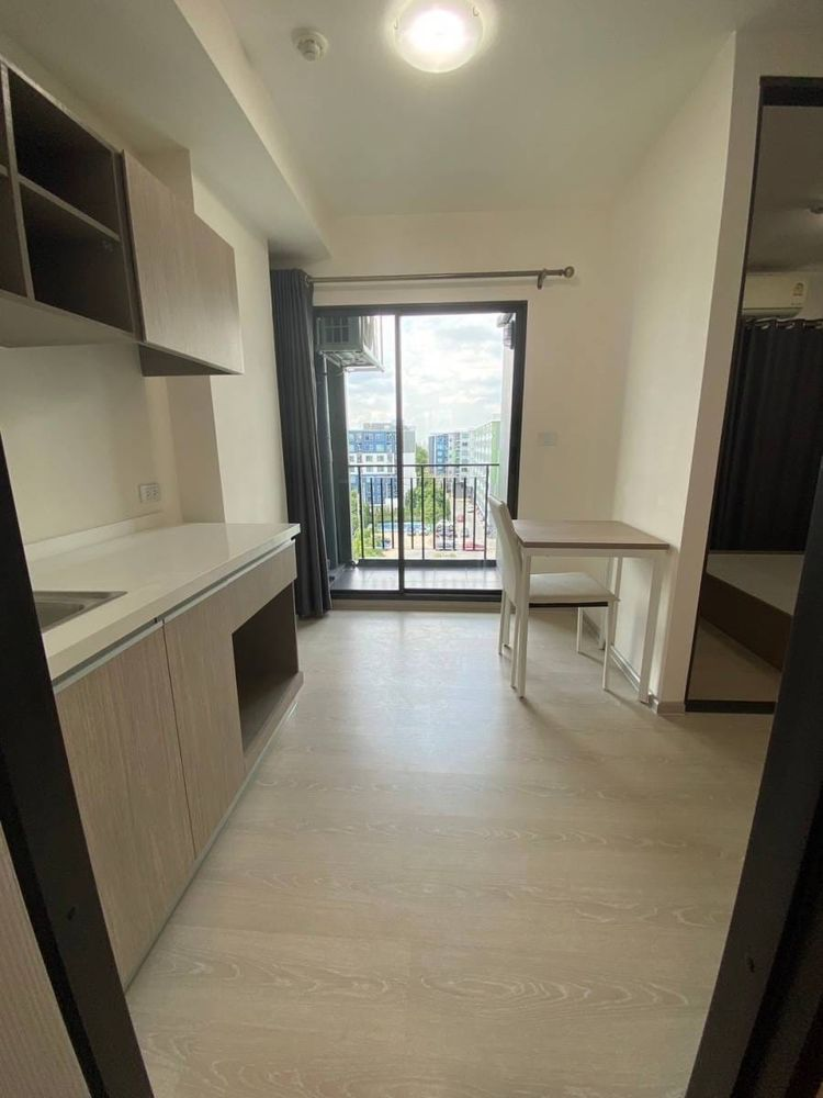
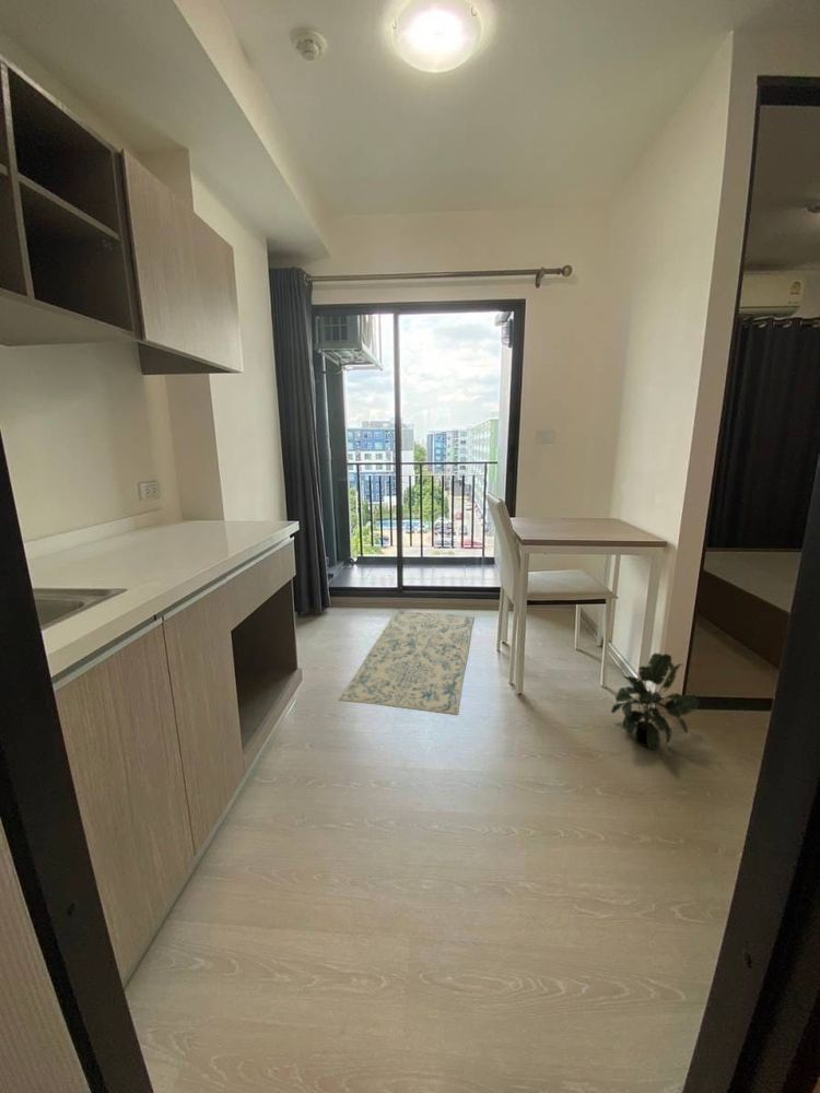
+ potted plant [610,651,701,751]
+ rug [338,610,475,716]
